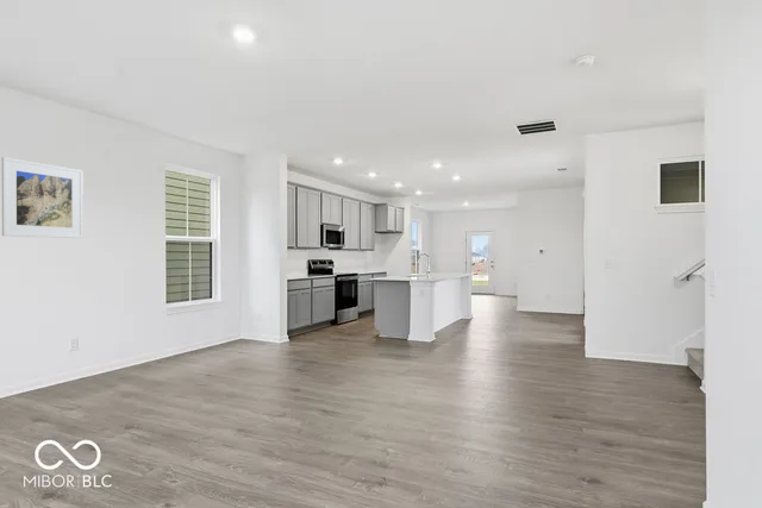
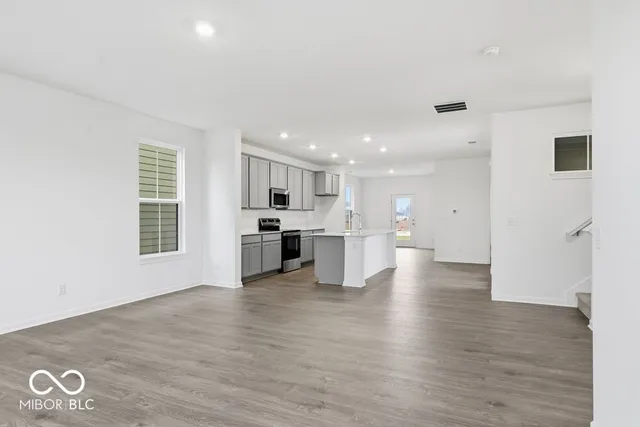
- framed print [1,156,85,239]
